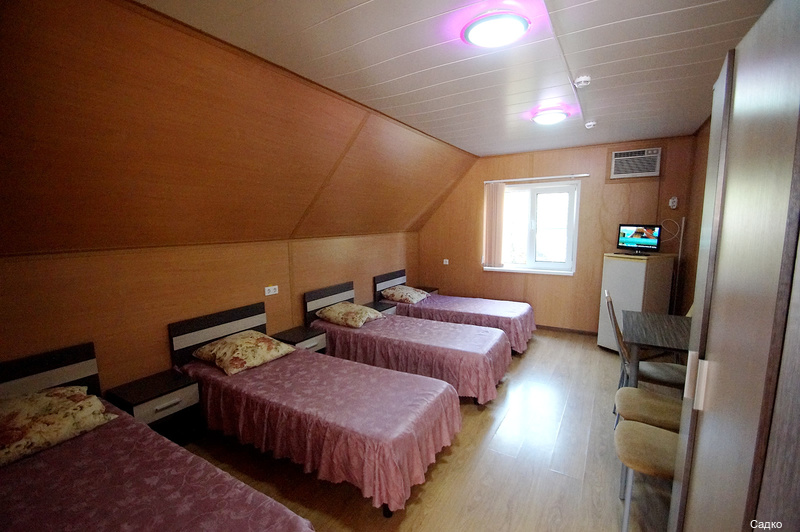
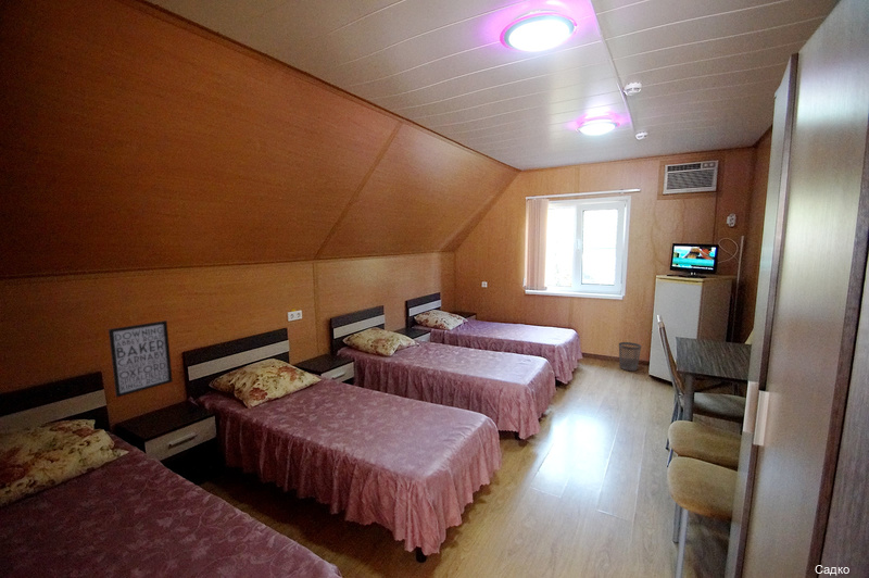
+ wastebasket [618,341,642,372]
+ wall art [108,319,174,399]
